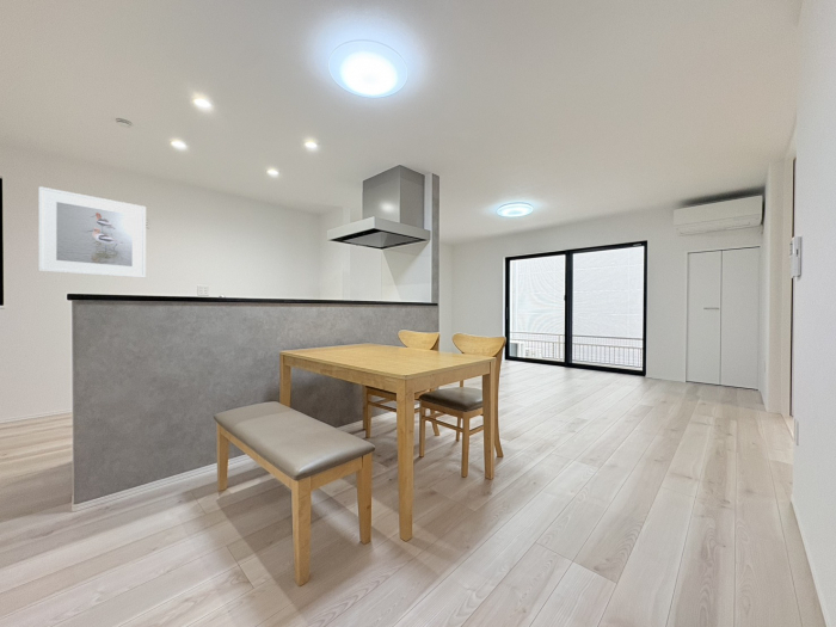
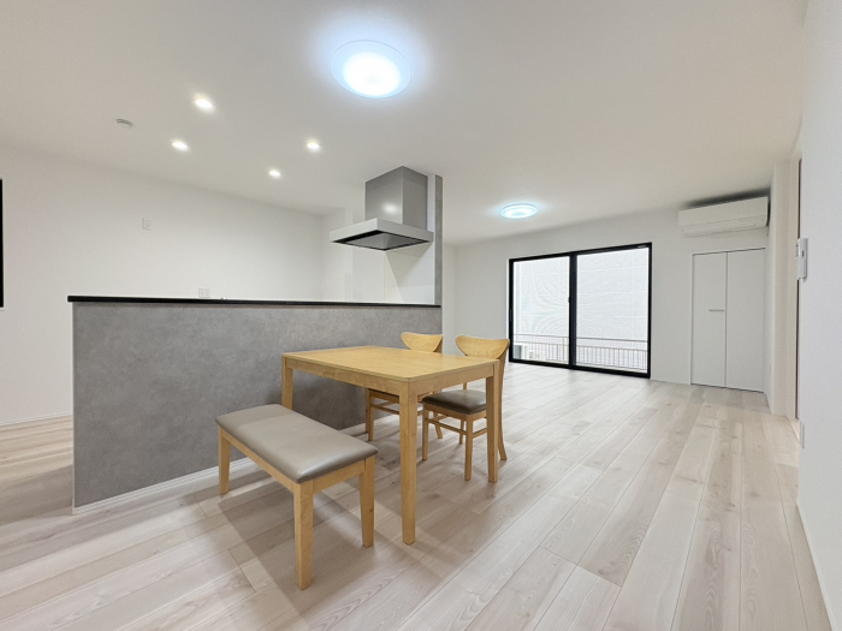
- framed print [37,185,147,279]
